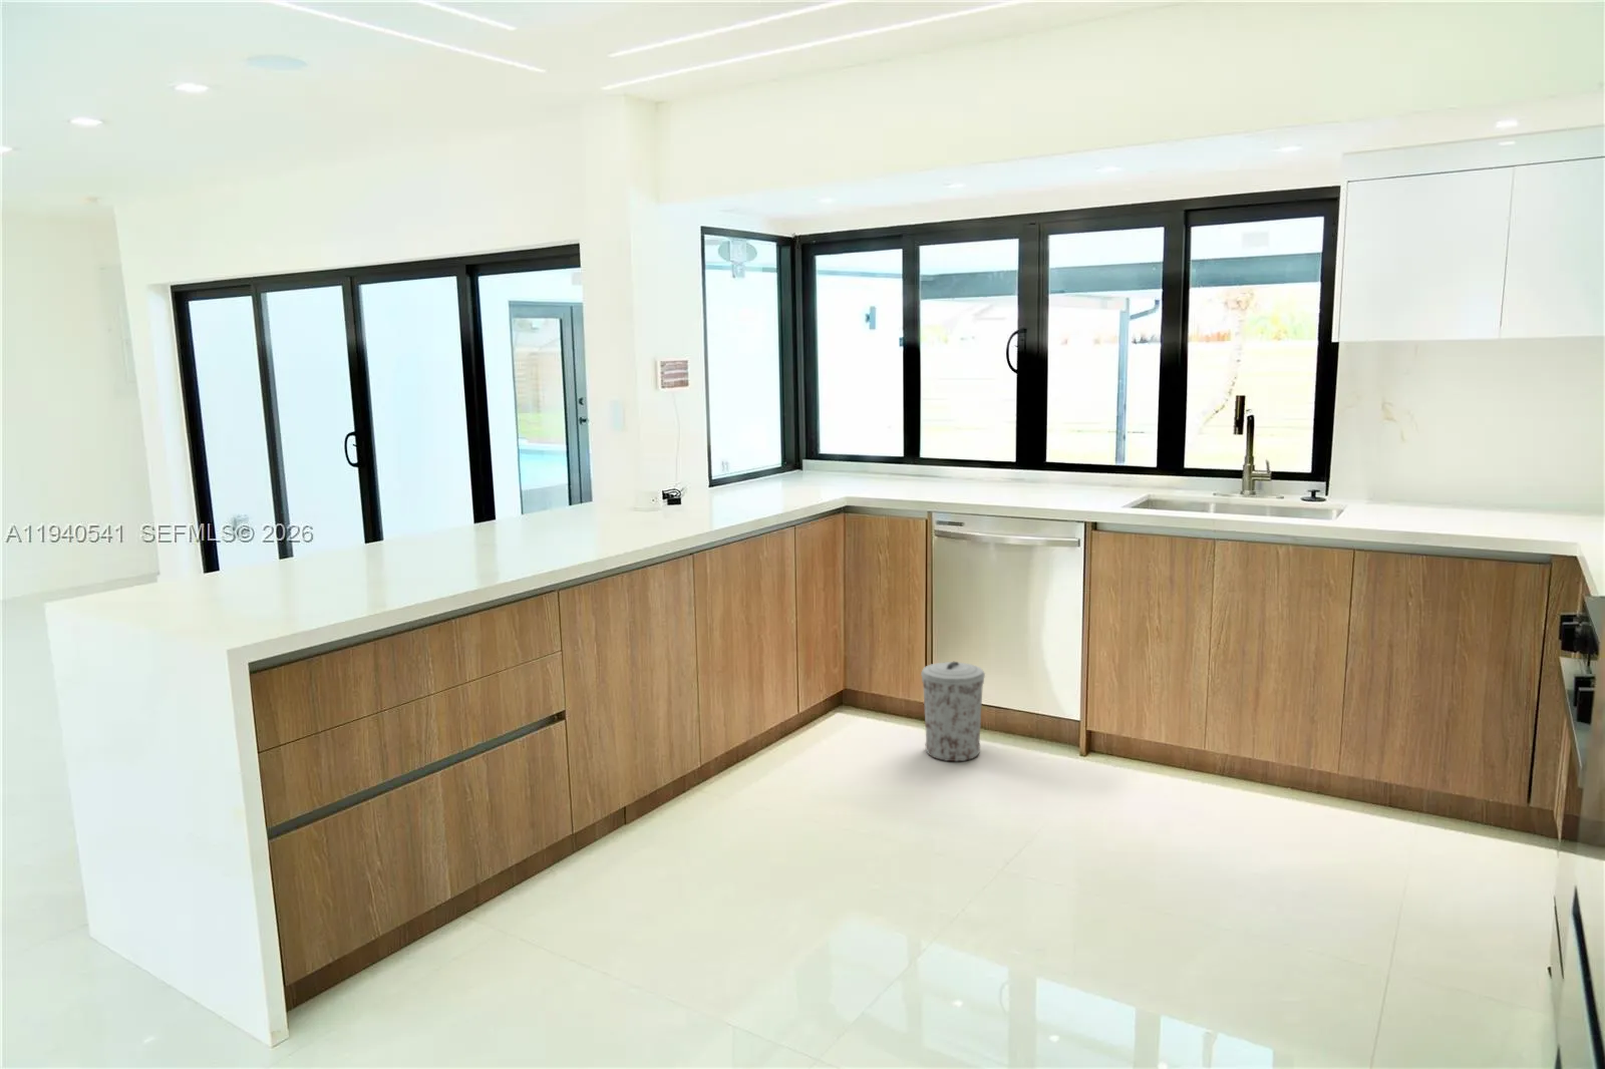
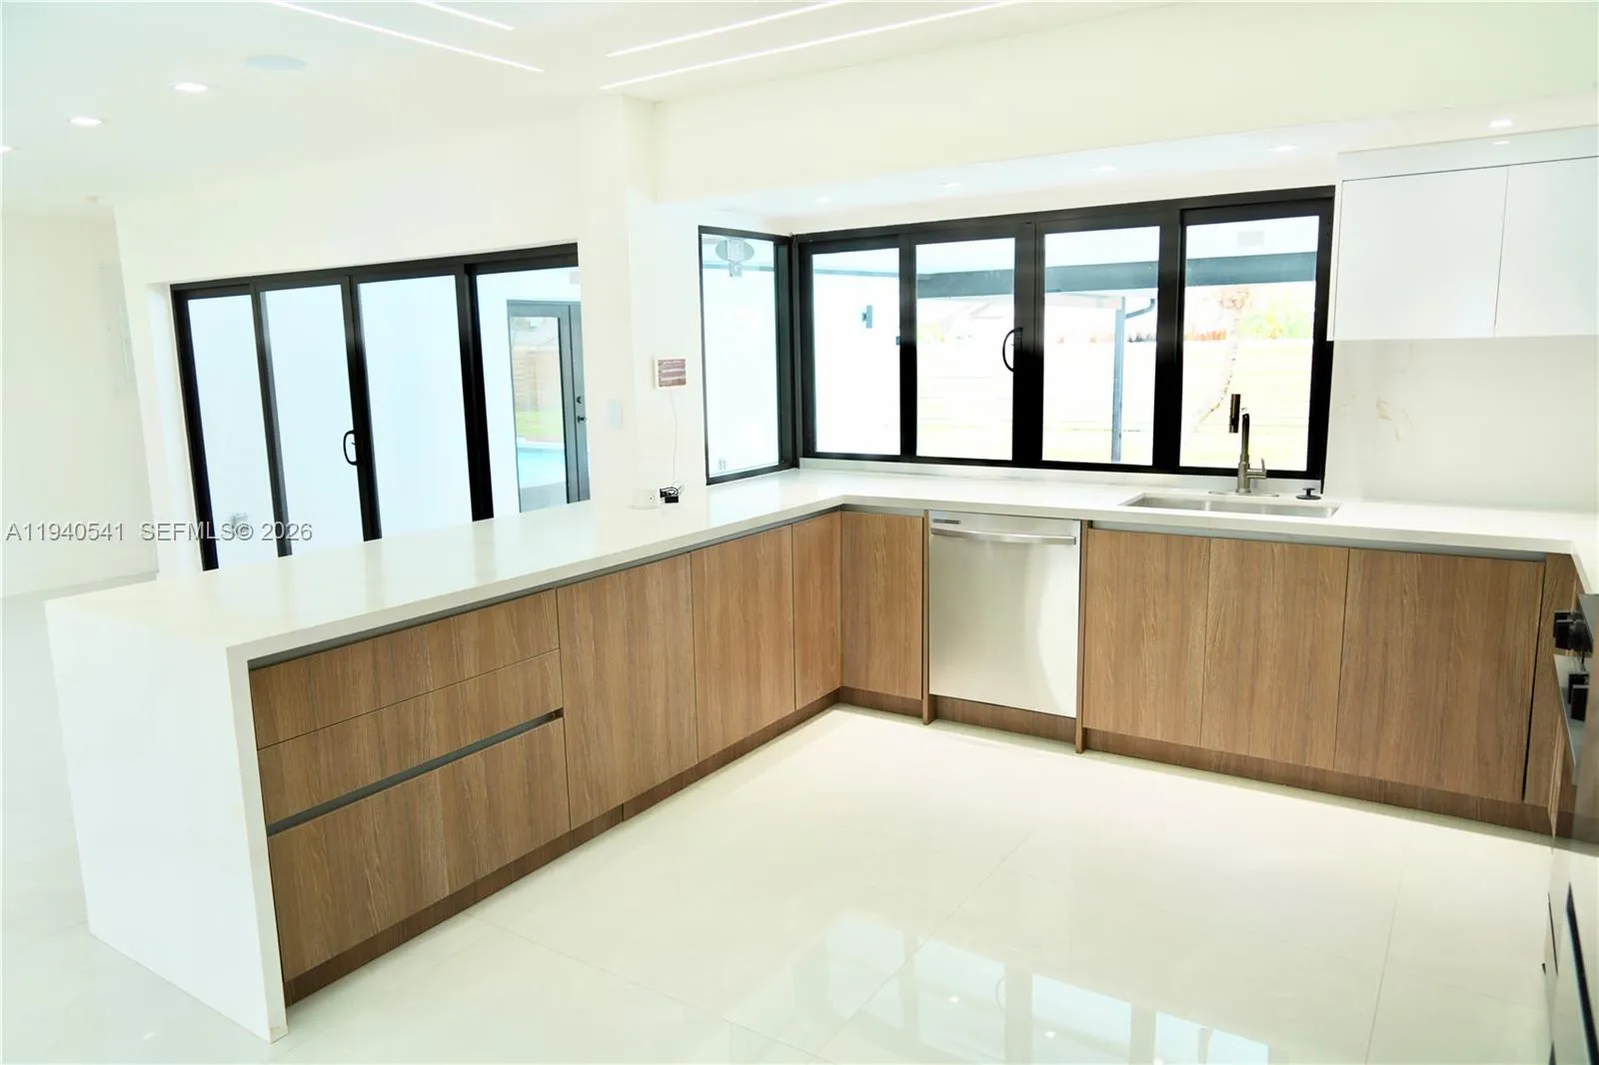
- trash can [920,661,986,762]
